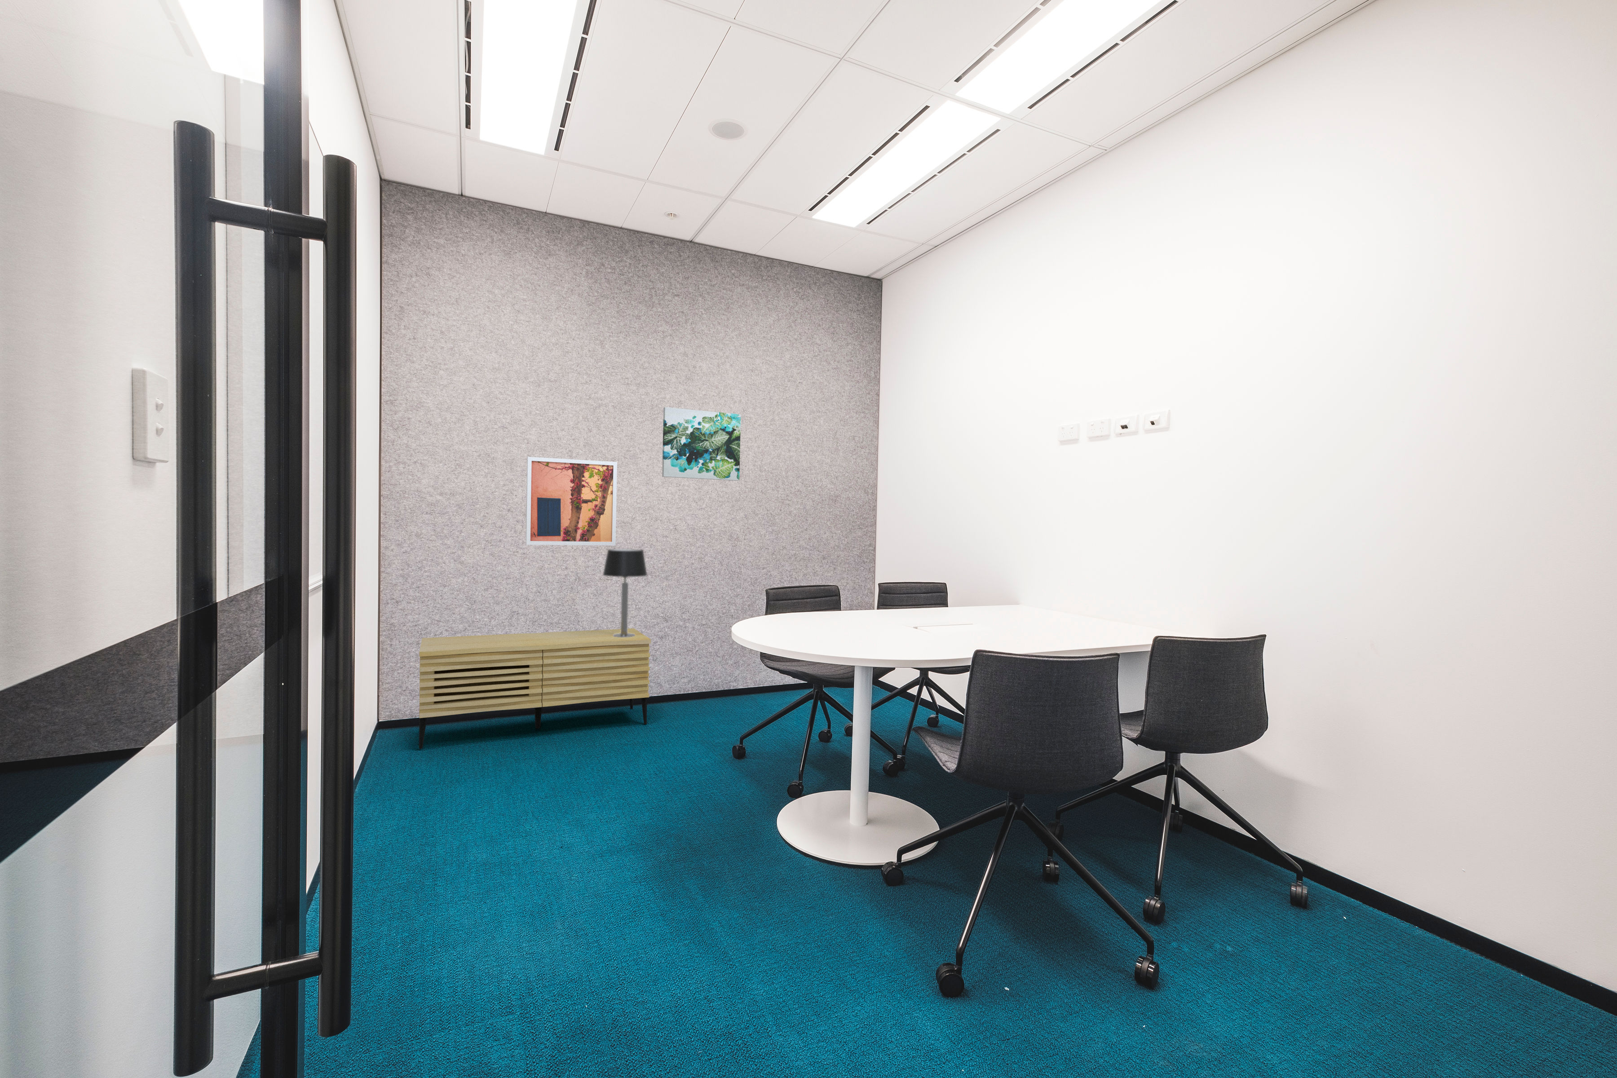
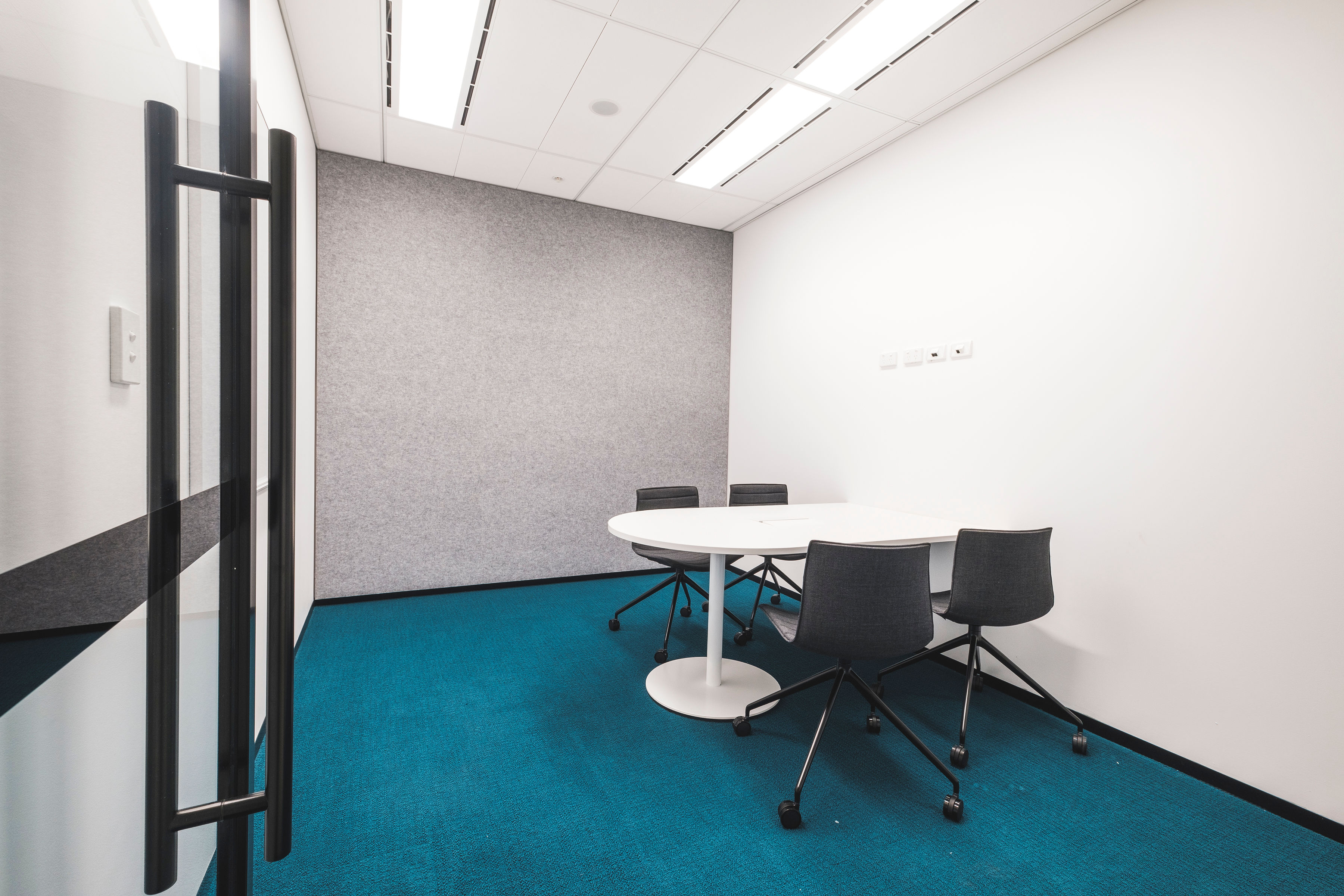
- table lamp [603,549,647,638]
- wall art [526,456,617,546]
- sideboard [419,628,651,750]
- wall art [662,407,741,481]
